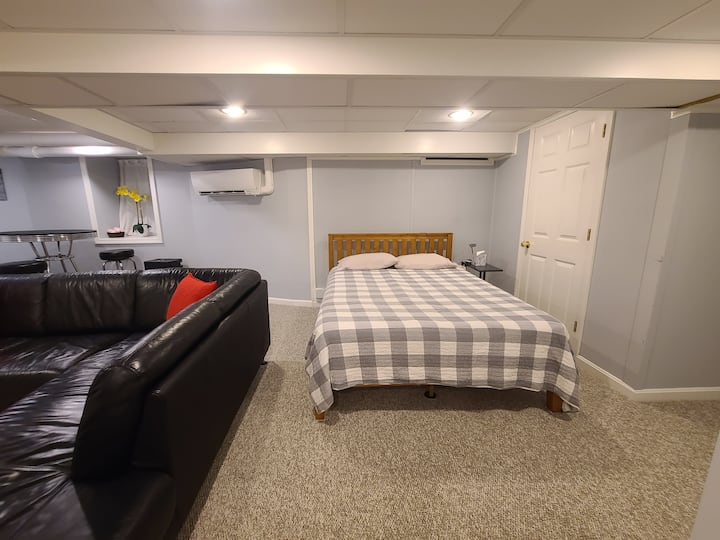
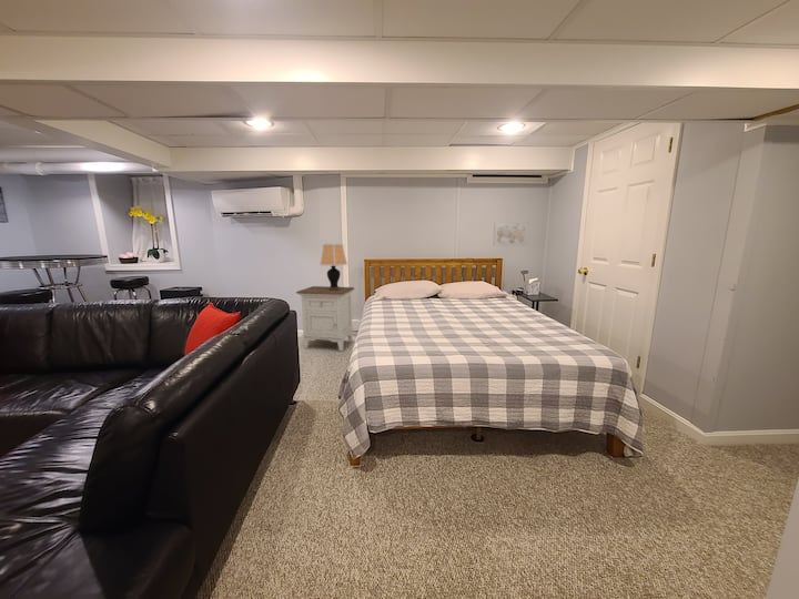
+ wall art [492,222,529,246]
+ table lamp [318,243,348,291]
+ nightstand [295,285,355,352]
